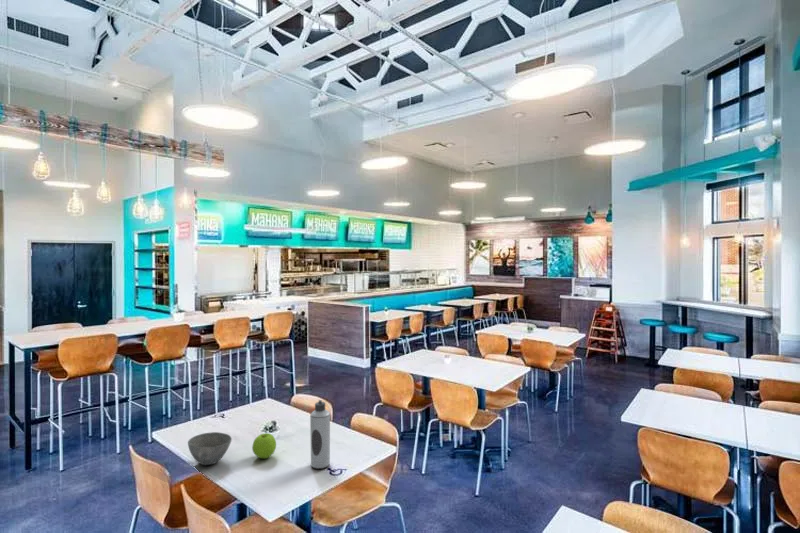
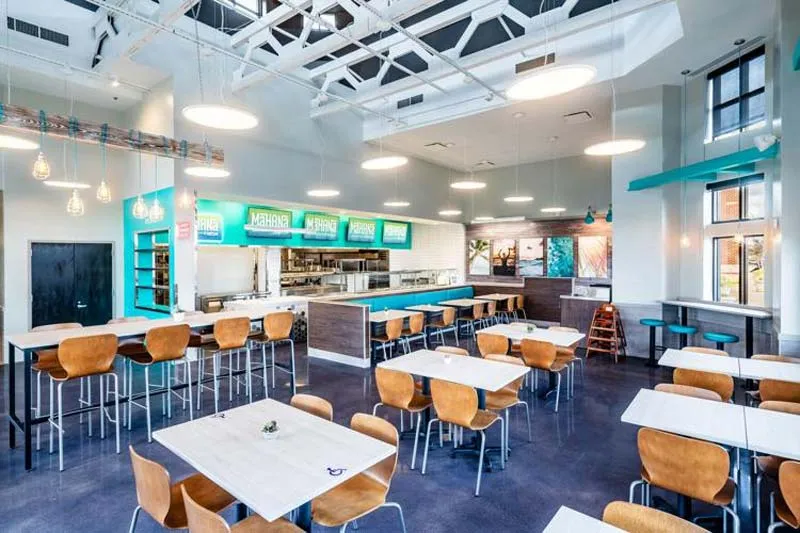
- water bottle [309,399,331,470]
- bowl [187,431,233,466]
- apple [251,432,277,459]
